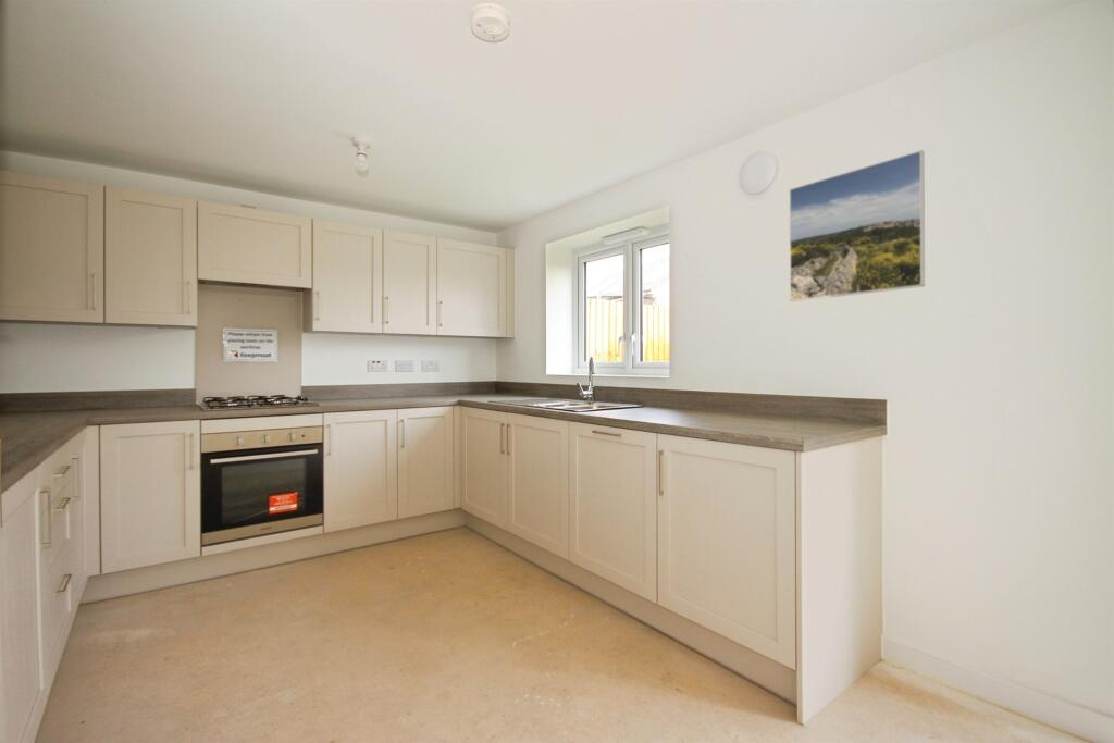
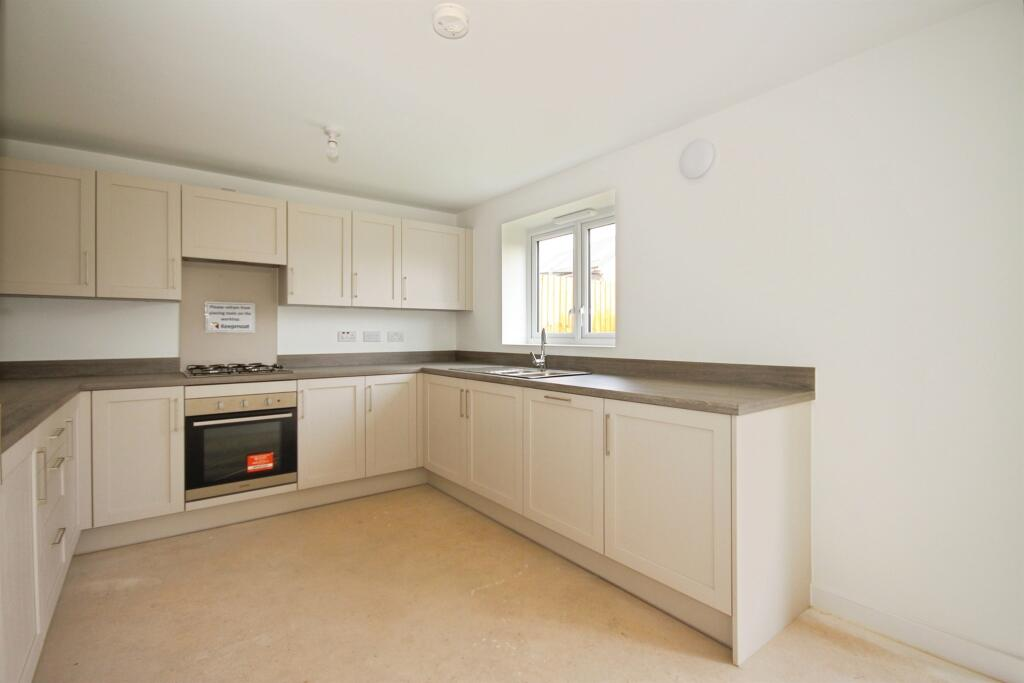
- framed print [789,149,926,302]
